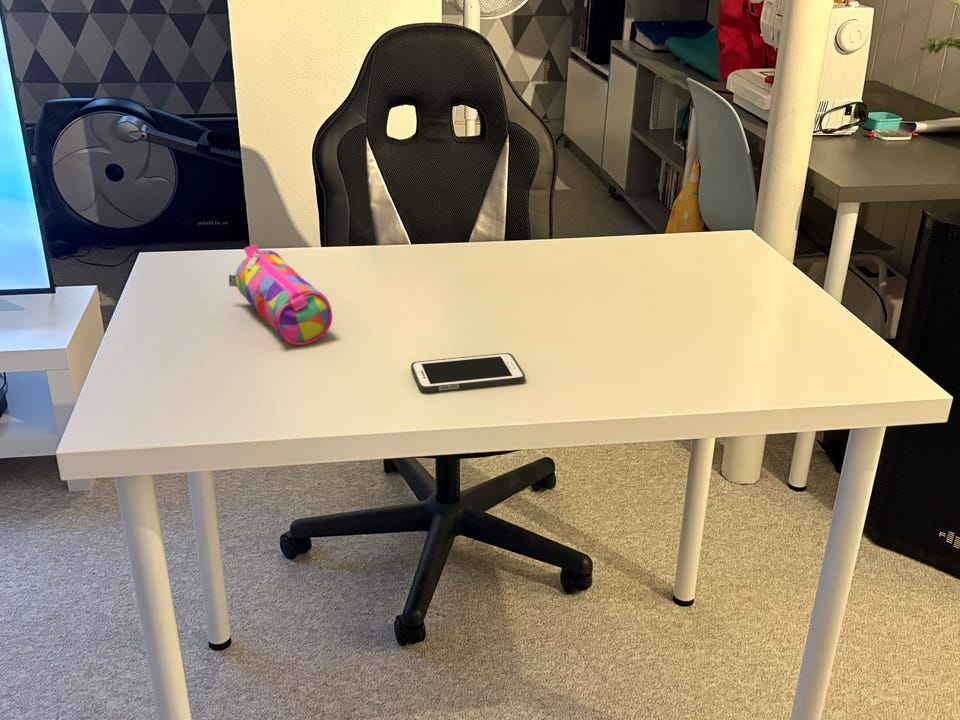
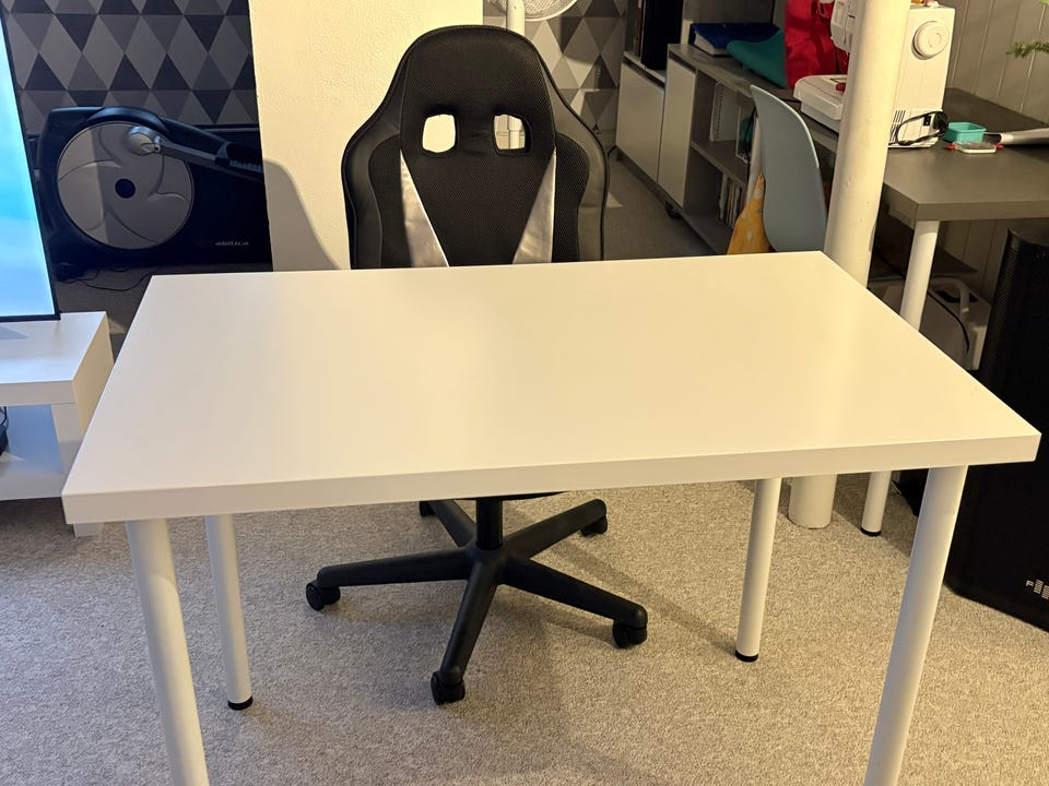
- cell phone [410,352,526,393]
- pencil case [228,243,333,346]
